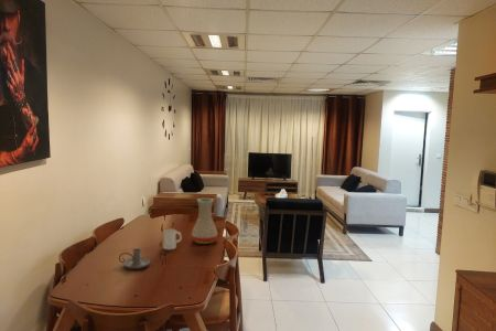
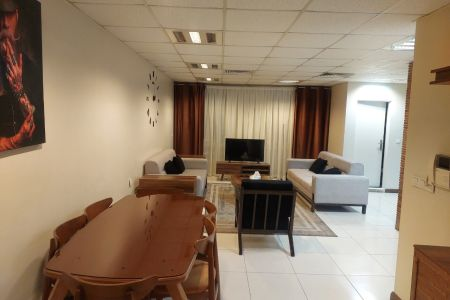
- vase [191,197,218,245]
- mug [162,228,183,250]
- candle holder [118,247,151,270]
